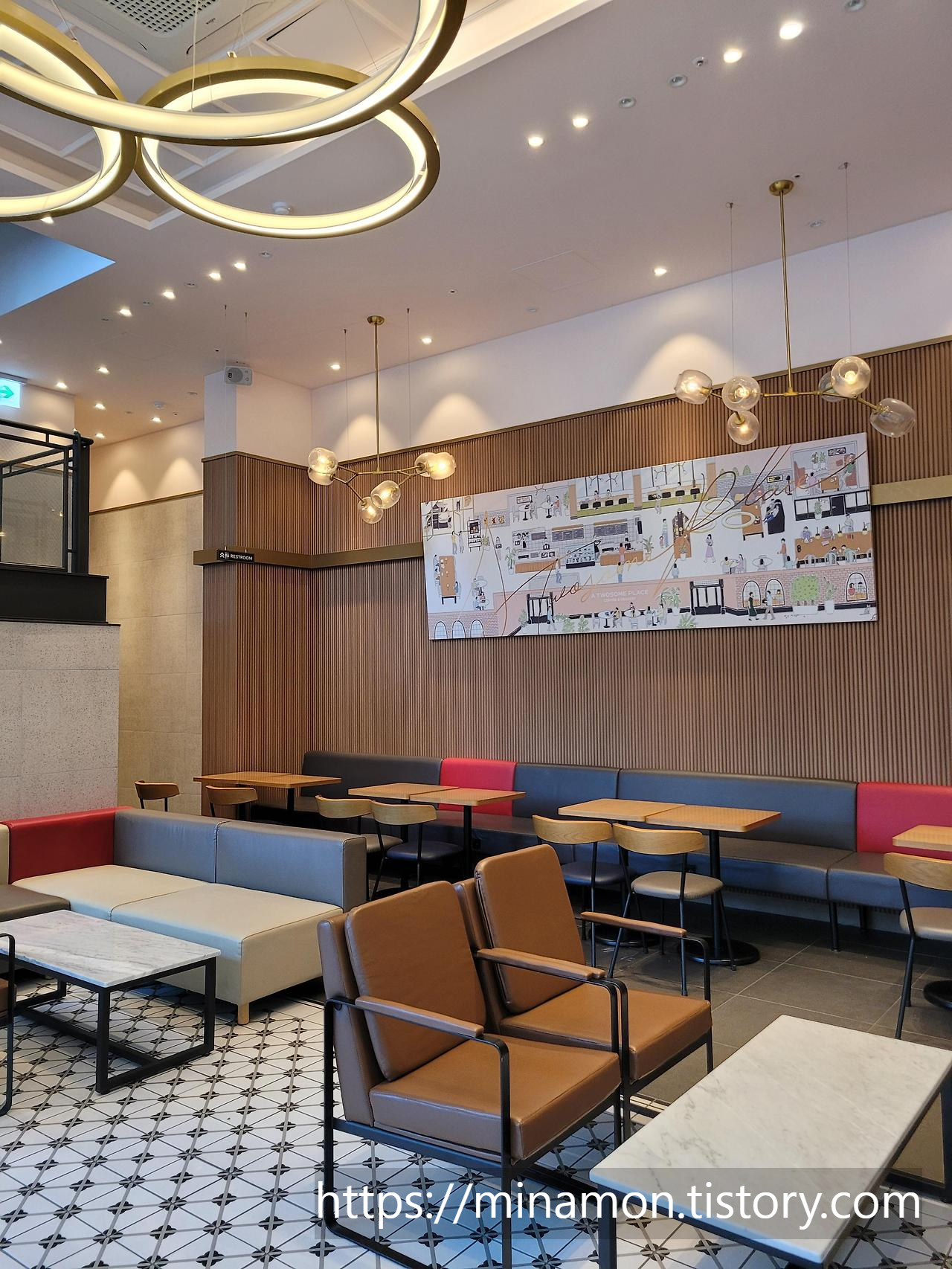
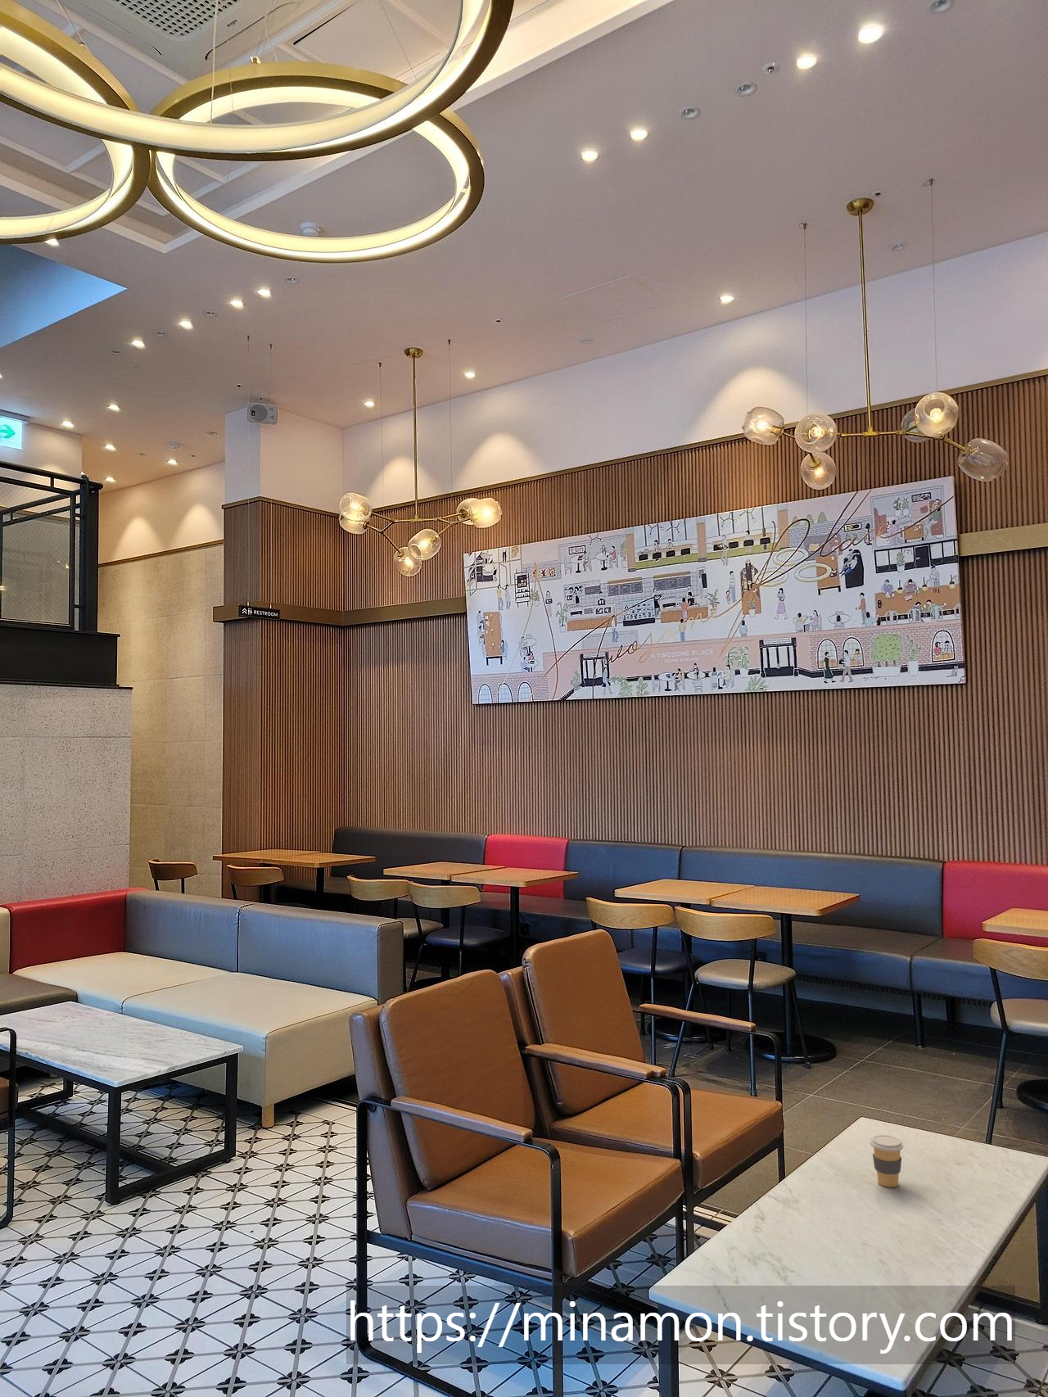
+ coffee cup [870,1134,904,1188]
